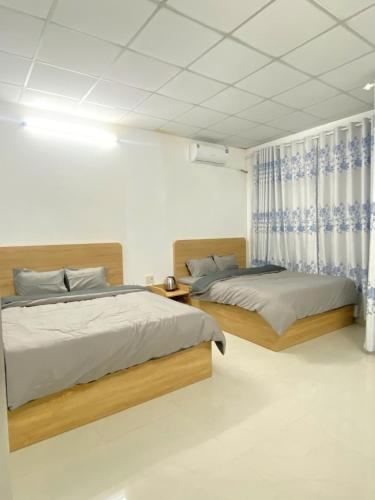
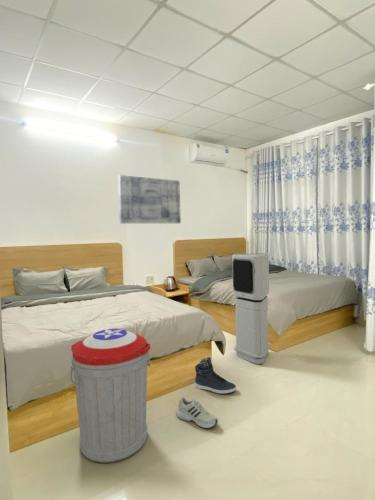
+ wall art [117,174,182,224]
+ air purifier [231,252,271,365]
+ sneaker [194,356,237,395]
+ shoe [176,396,219,429]
+ trash can [69,328,151,463]
